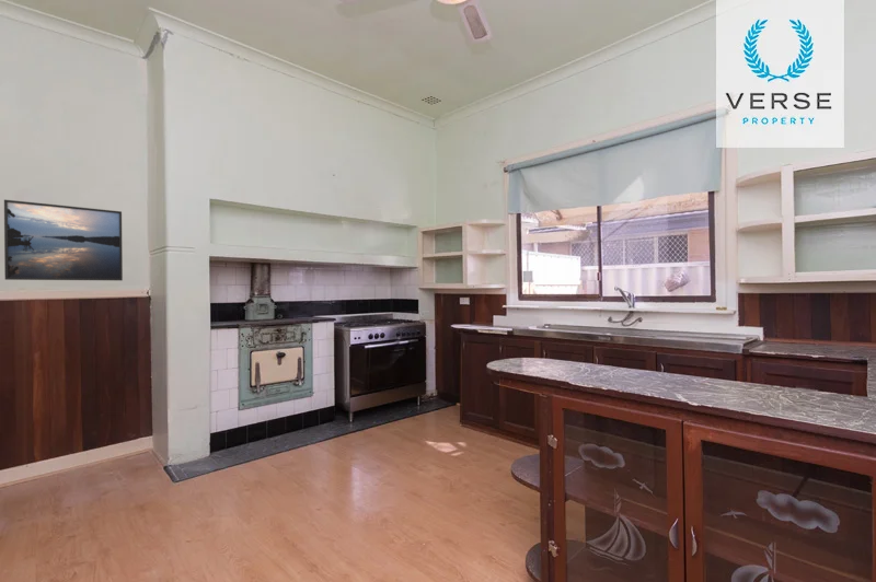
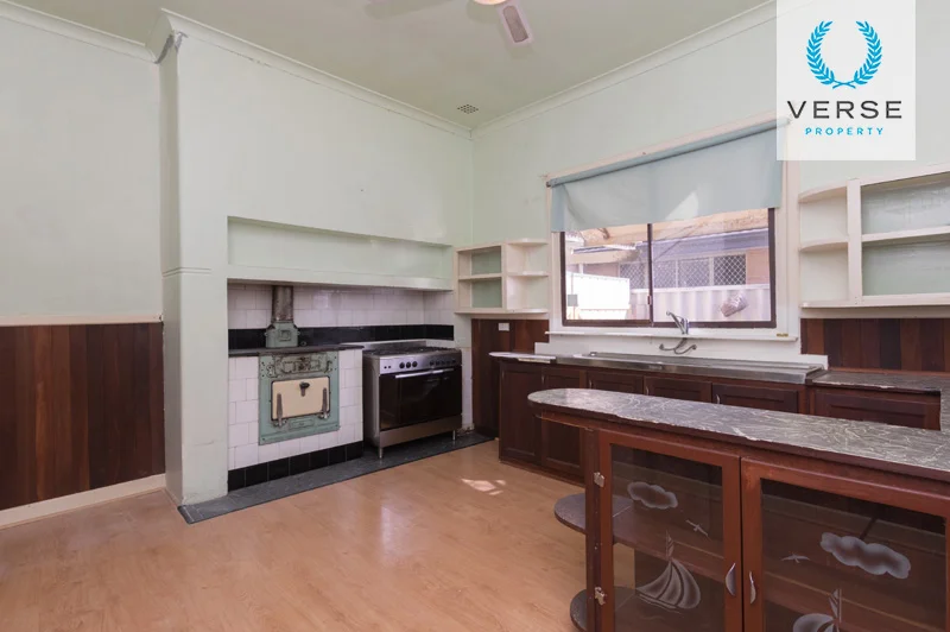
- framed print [3,199,124,281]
